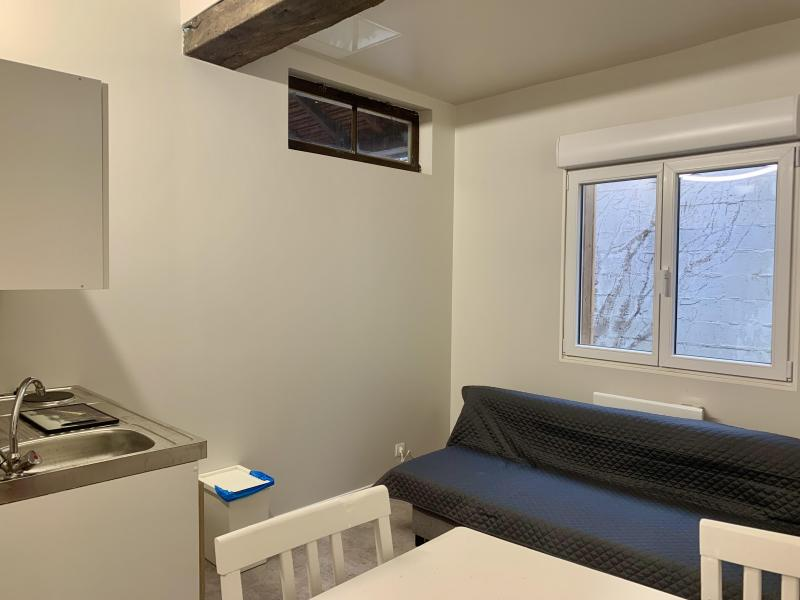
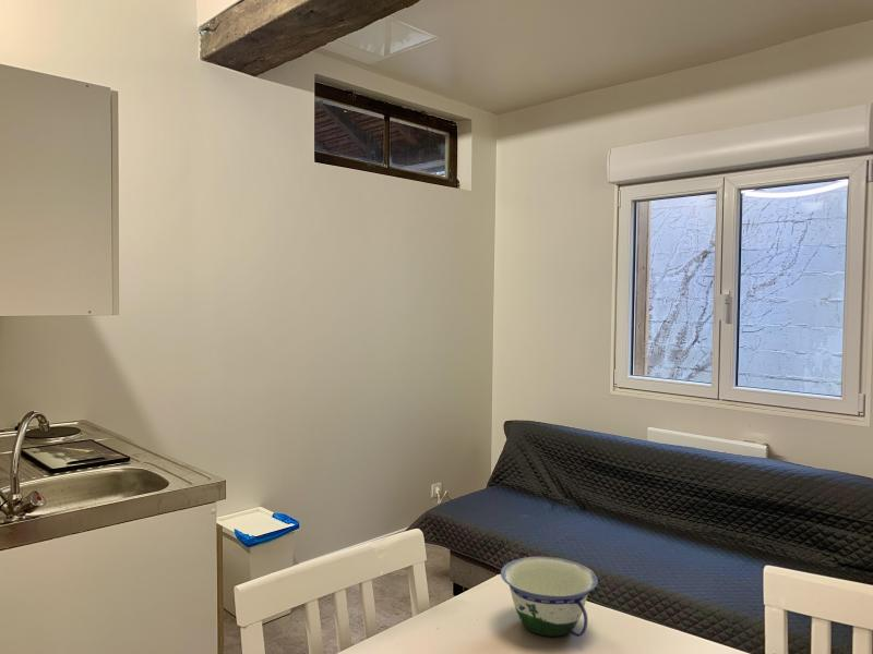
+ bowl [500,556,599,638]
